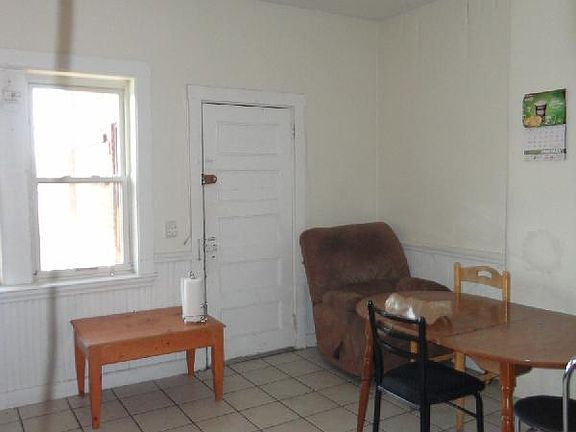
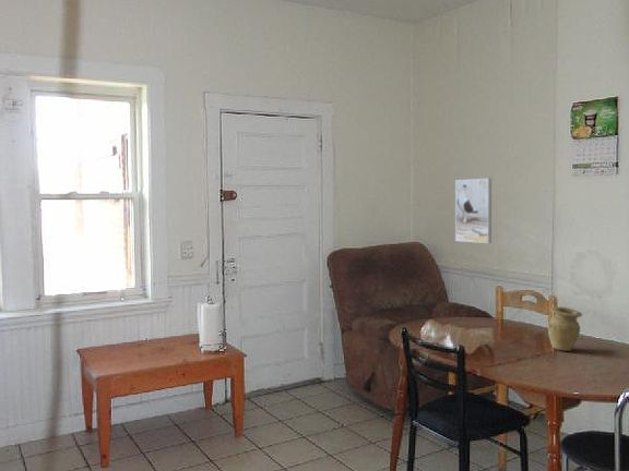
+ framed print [454,178,492,244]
+ vase [547,305,583,352]
